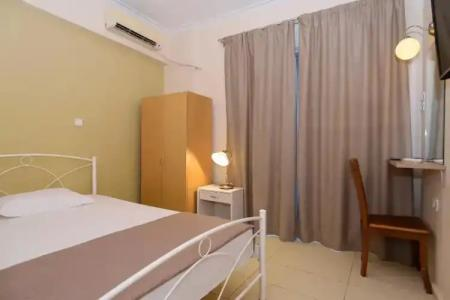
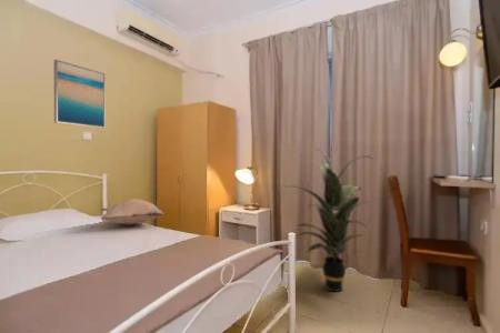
+ indoor plant [282,148,374,293]
+ wall art [53,59,107,130]
+ decorative pillow [100,198,166,226]
